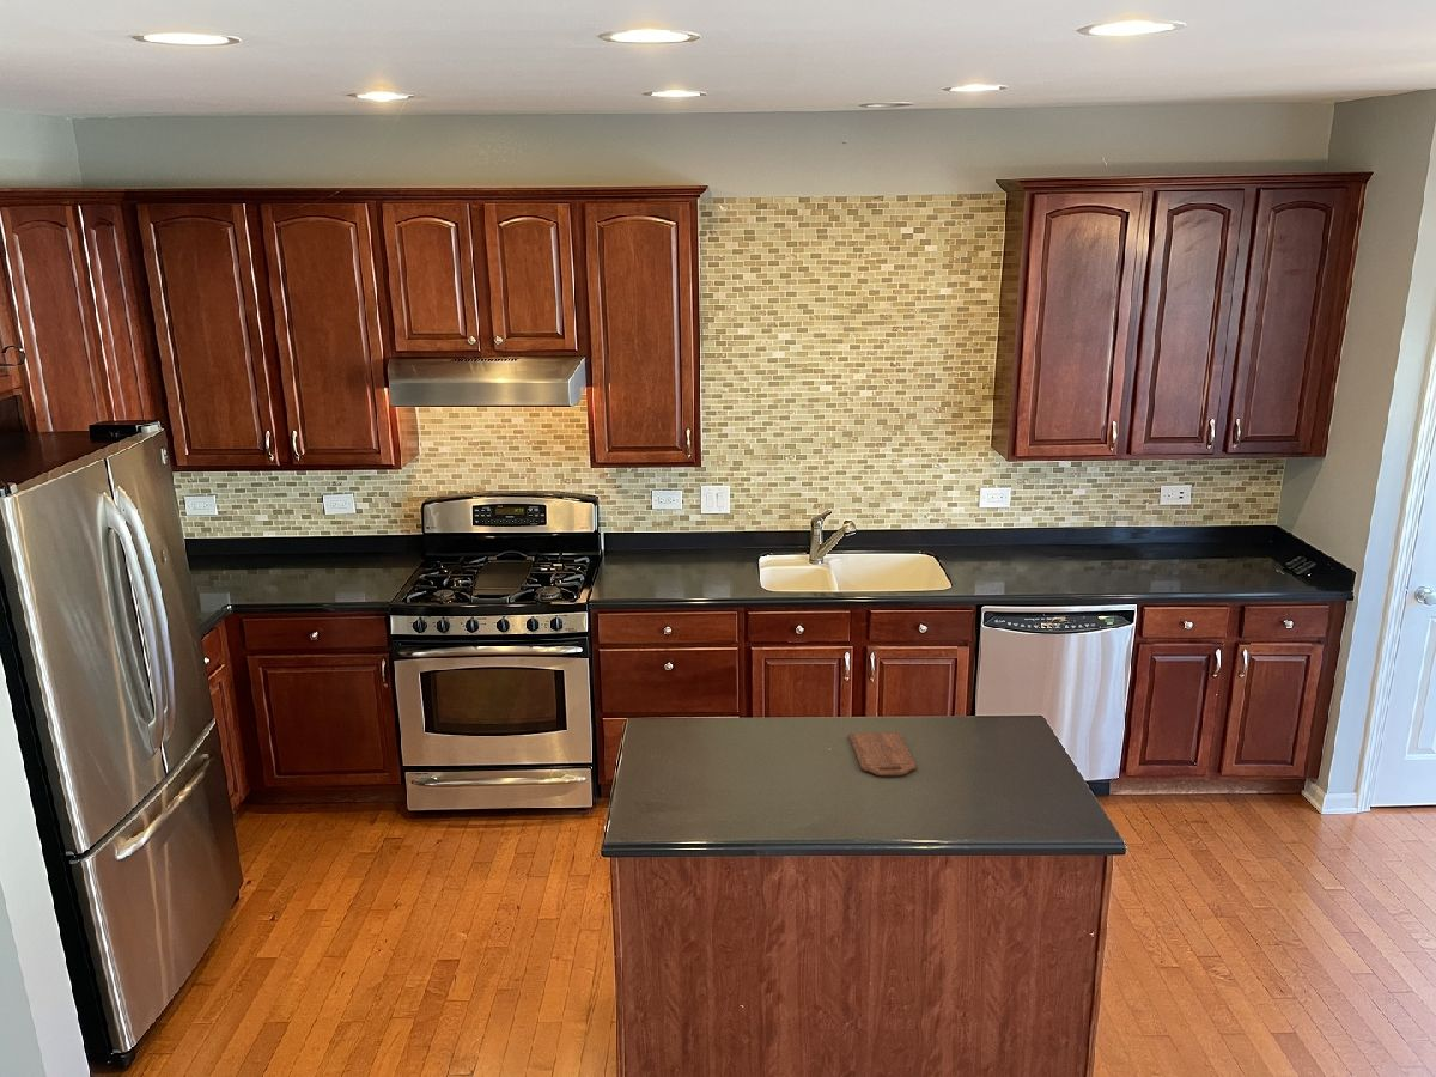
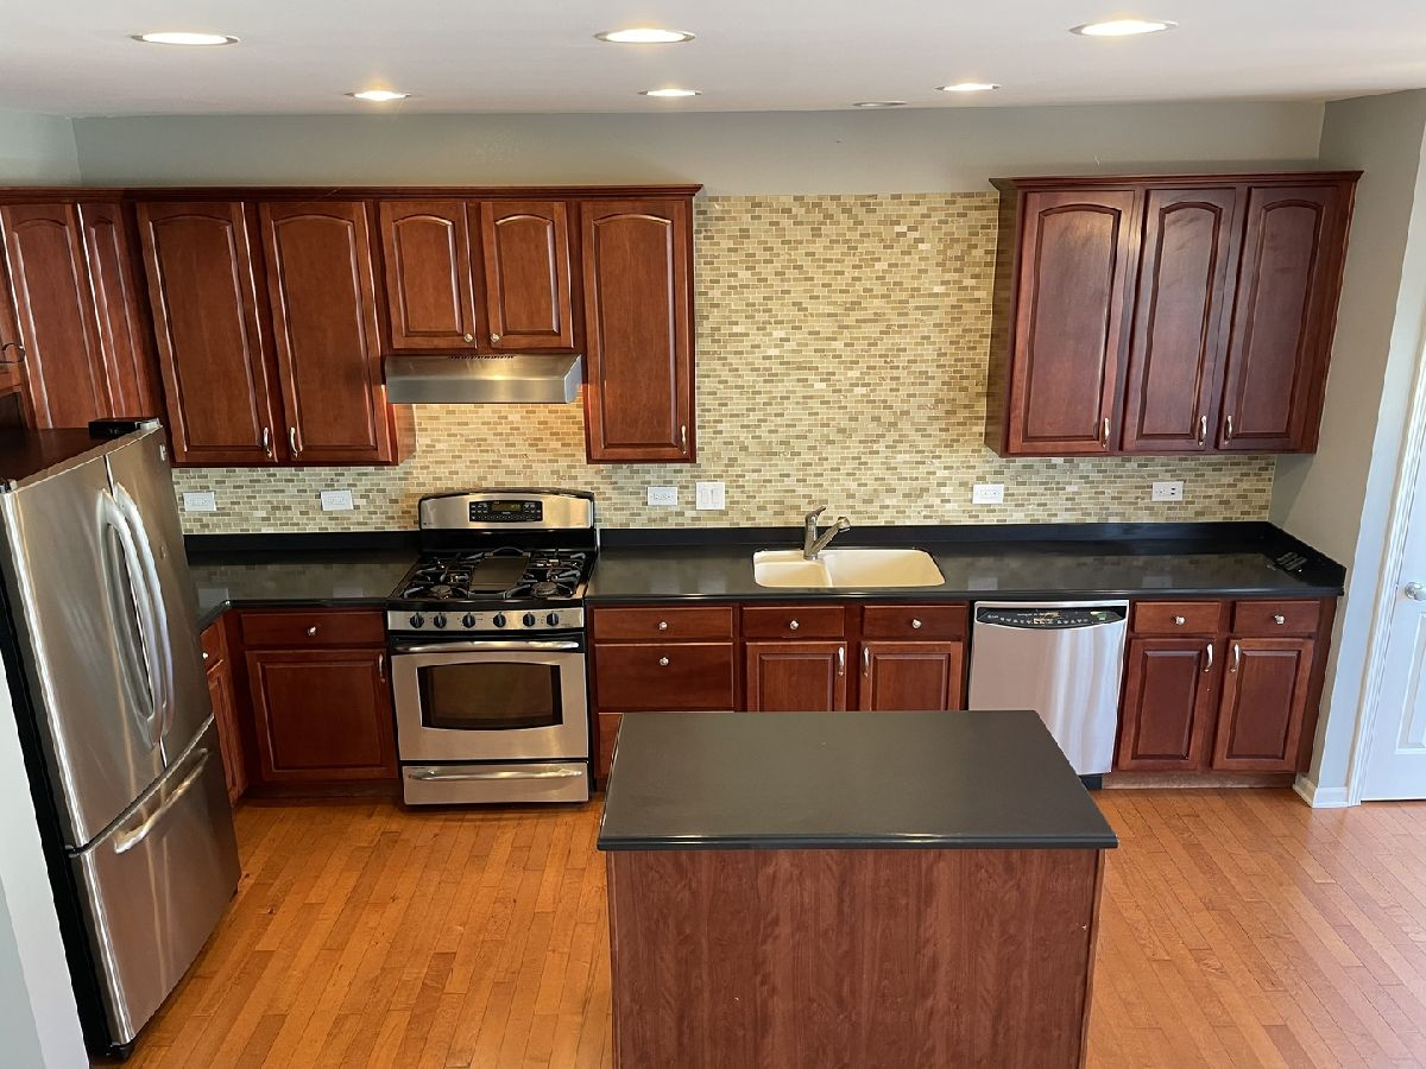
- cutting board [848,731,917,777]
